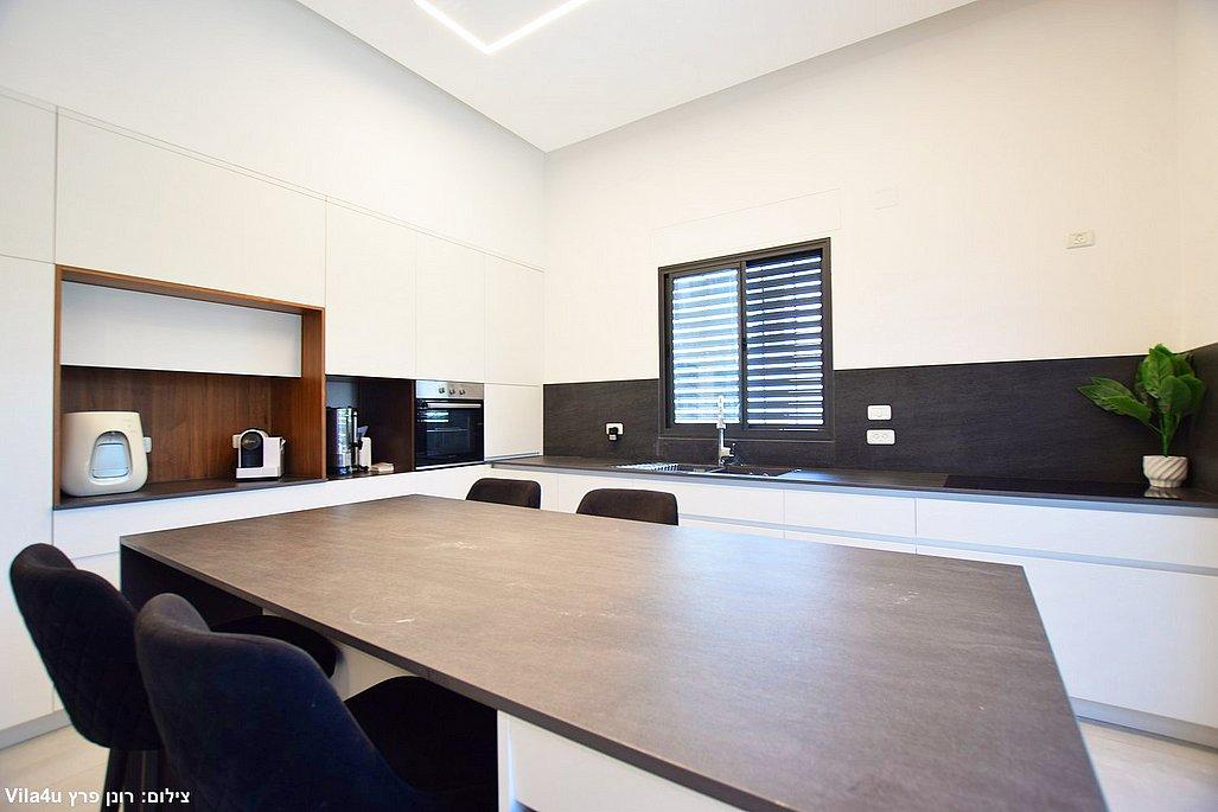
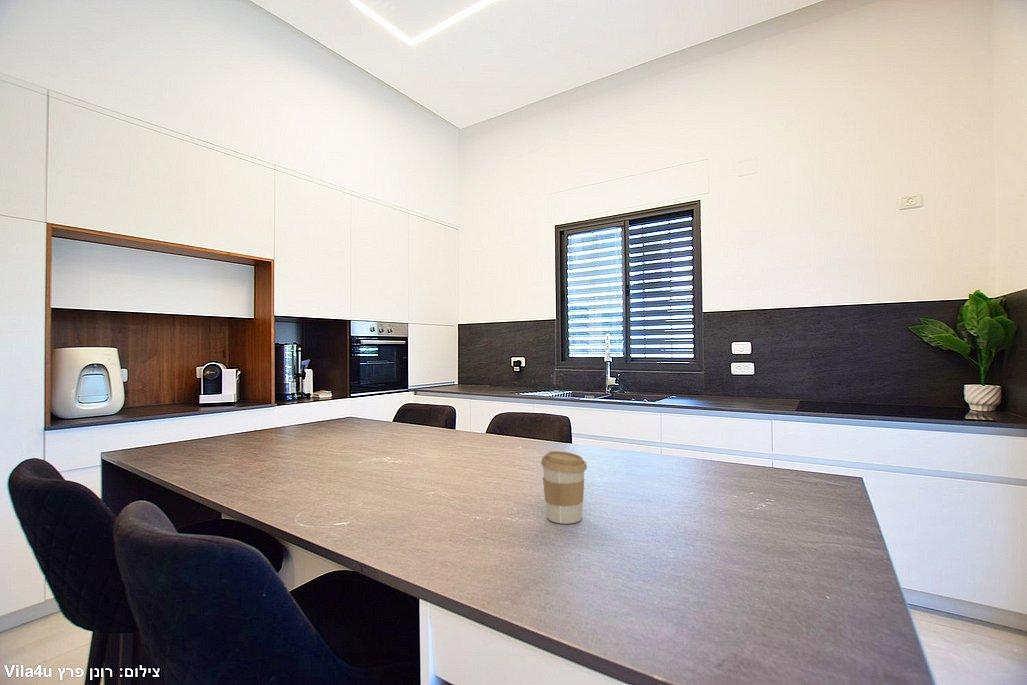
+ coffee cup [540,450,588,525]
